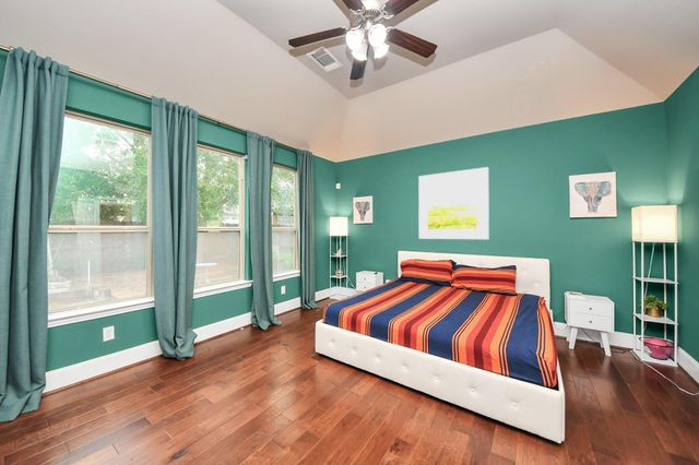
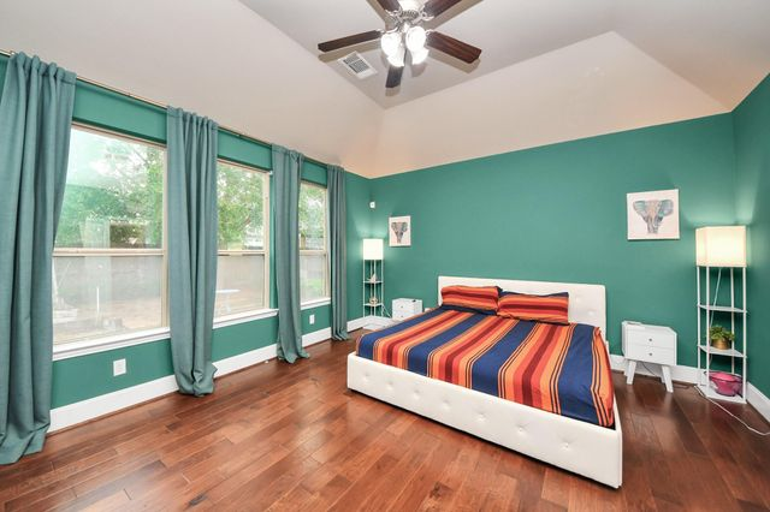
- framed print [417,166,490,240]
